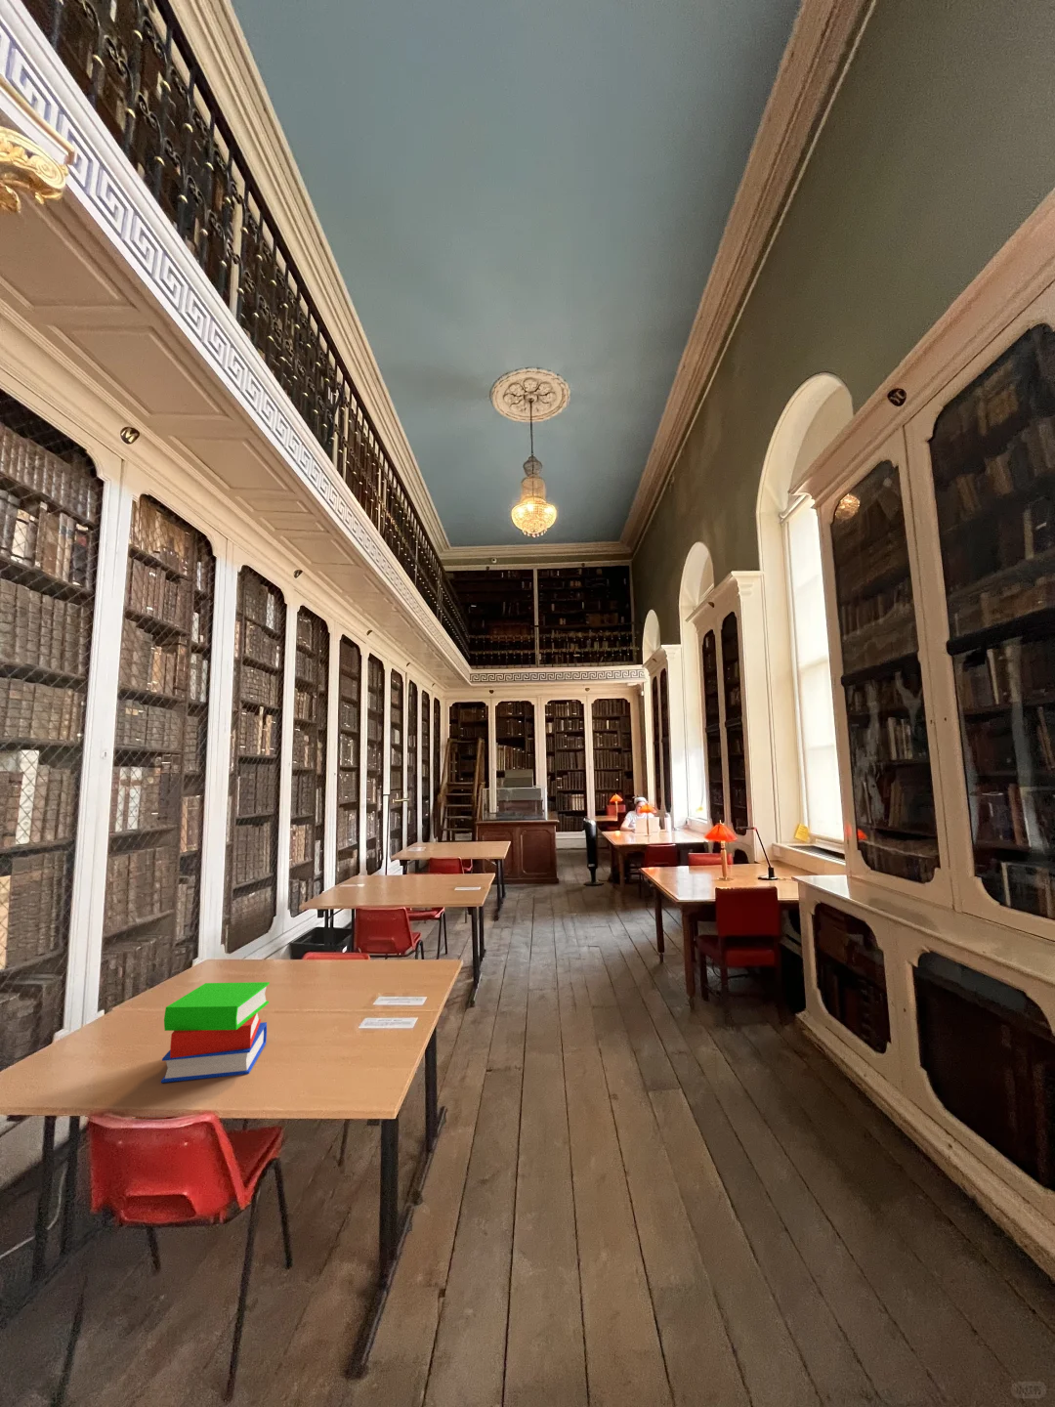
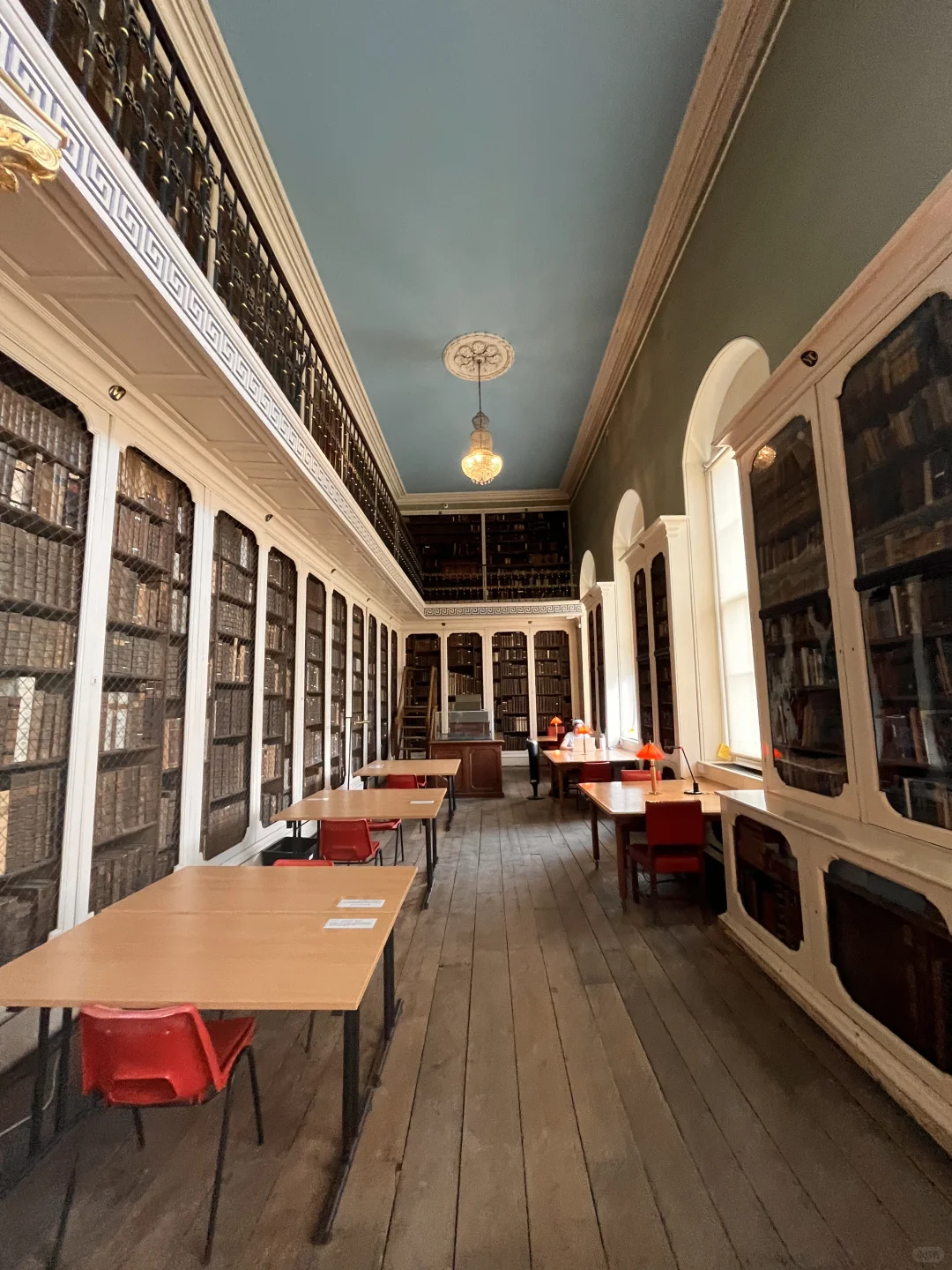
- book [161,980,270,1084]
